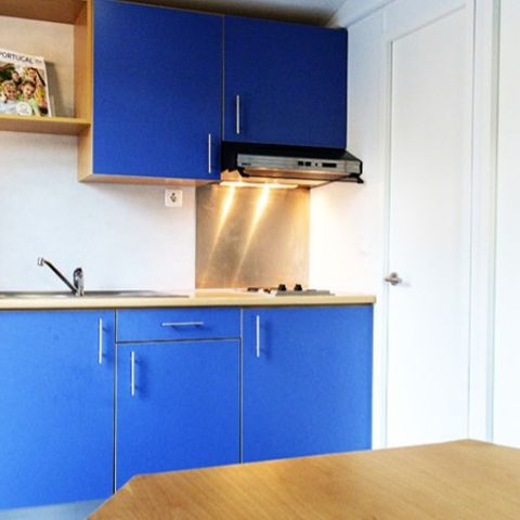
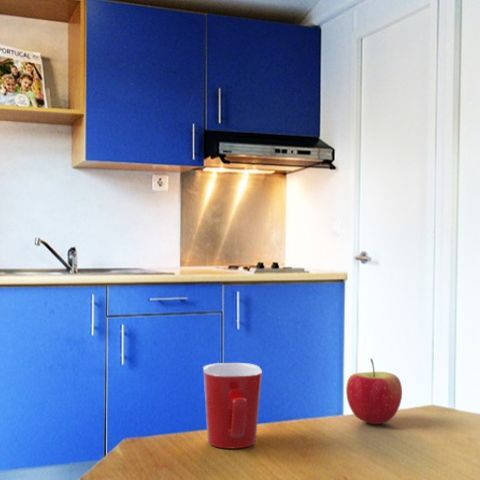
+ mug [202,362,263,449]
+ apple [345,358,403,425]
